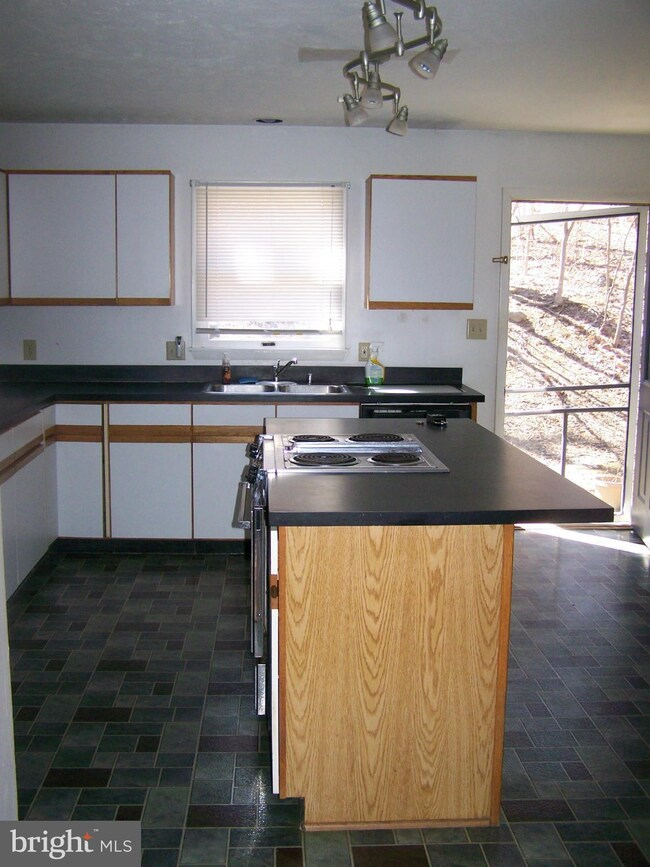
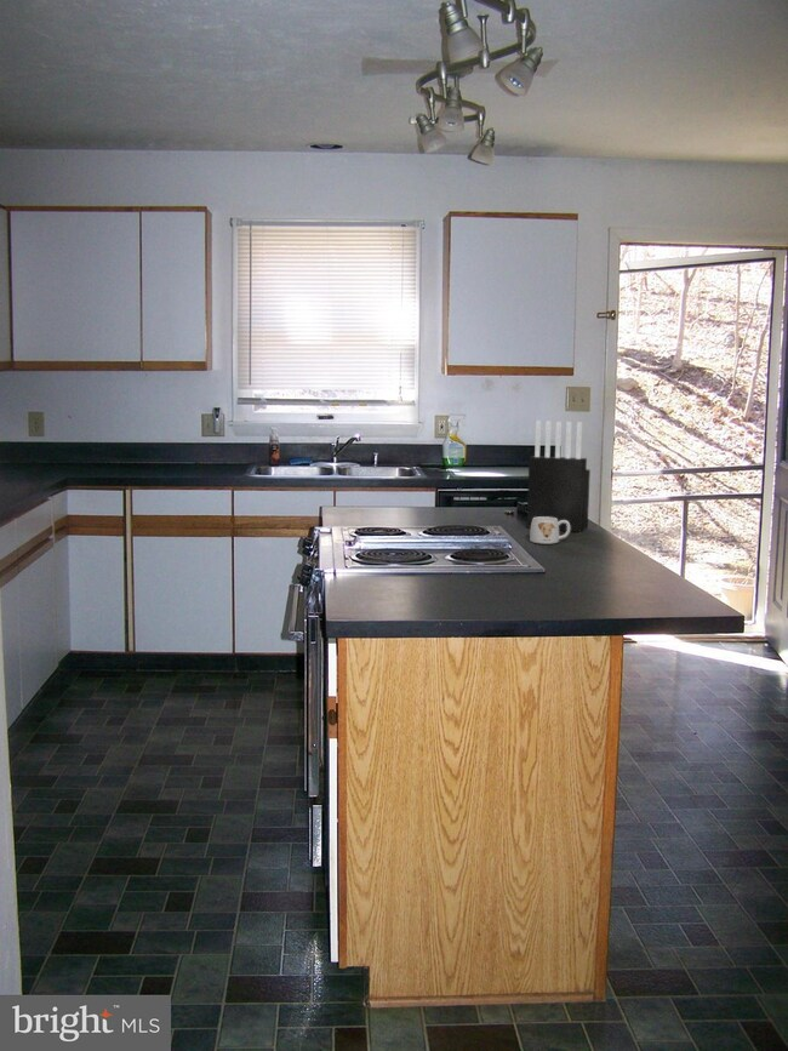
+ mug [529,516,571,546]
+ knife block [526,419,592,533]
